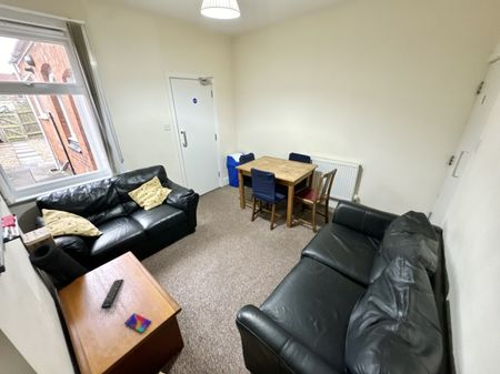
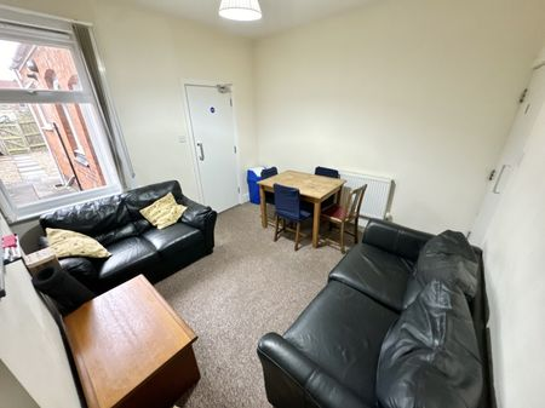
- smartphone [123,312,152,334]
- remote control [100,279,124,310]
